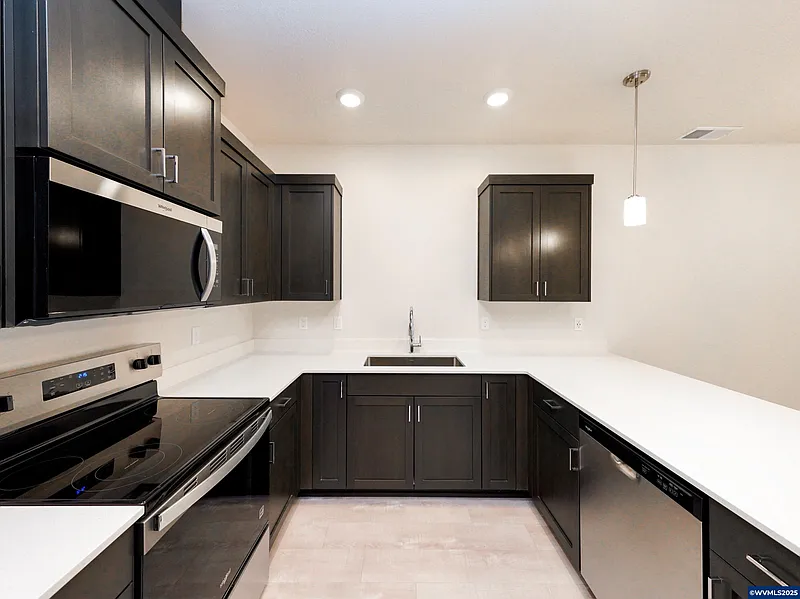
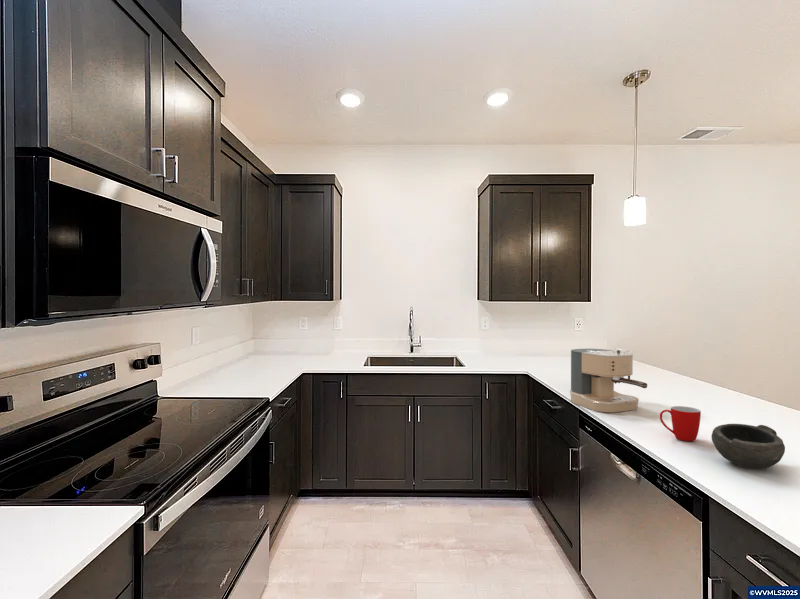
+ bowl [710,423,786,470]
+ coffee maker [569,347,648,413]
+ mug [659,405,702,442]
